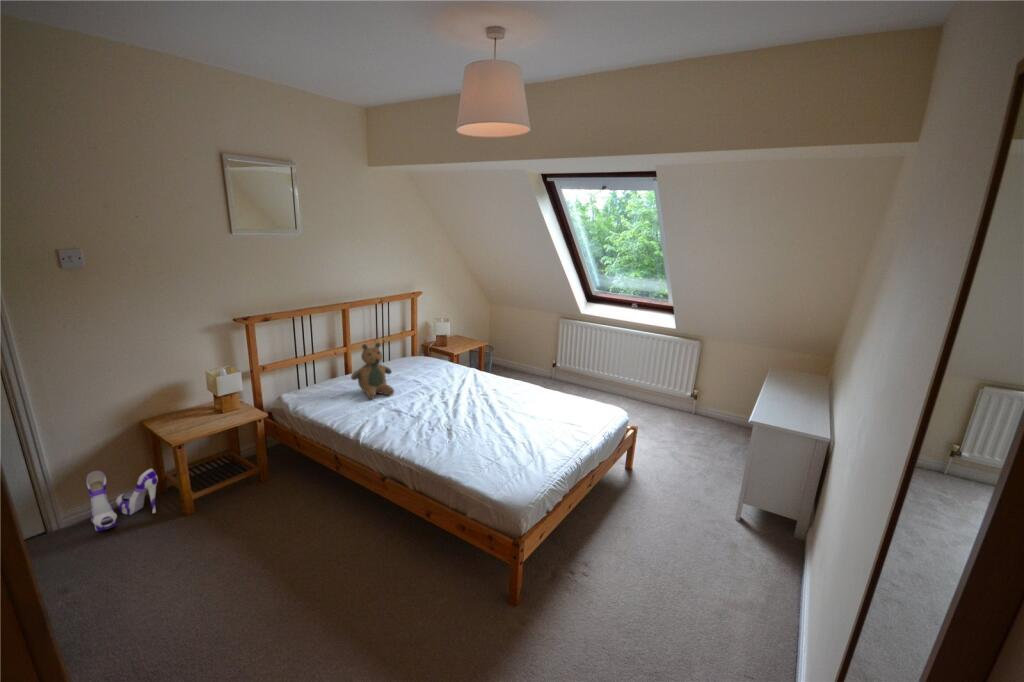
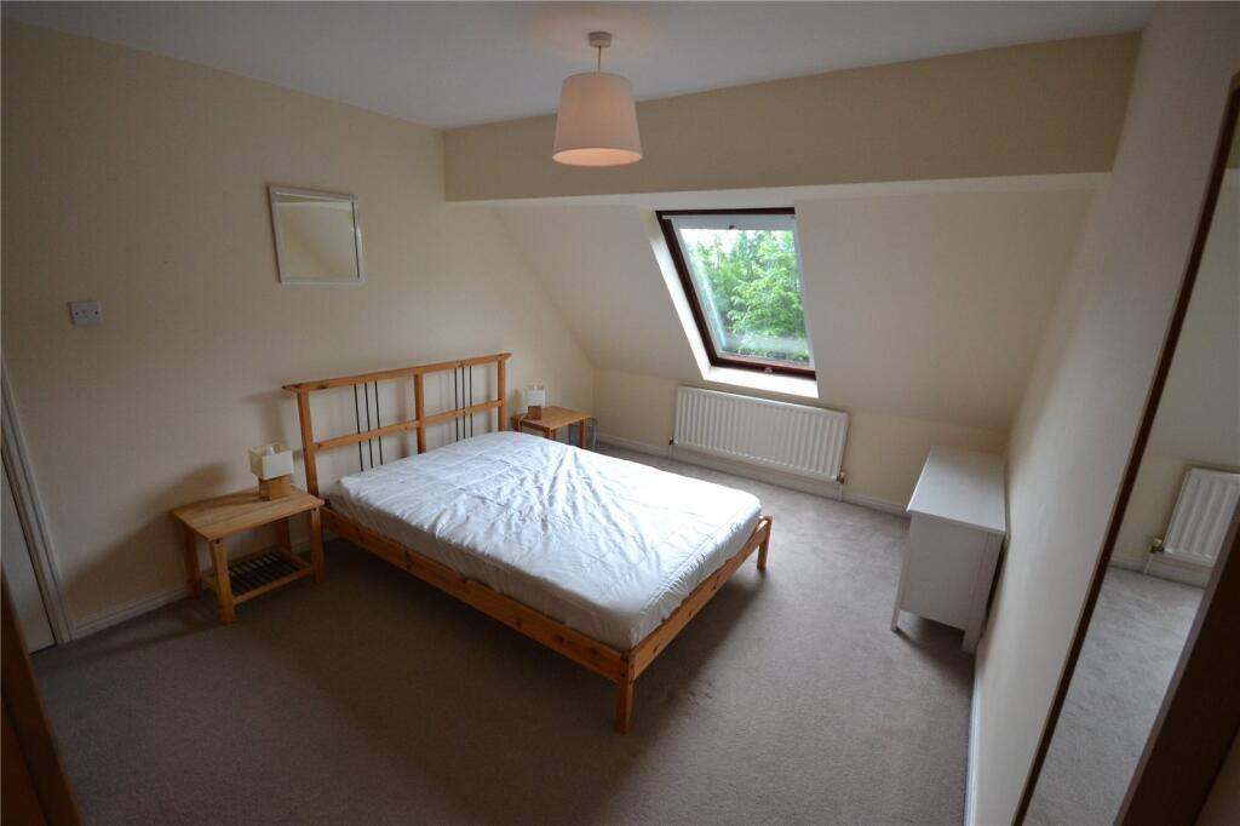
- teddy bear [350,341,395,400]
- shoe [85,468,159,532]
